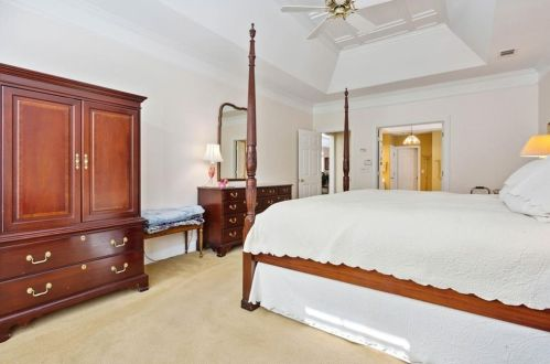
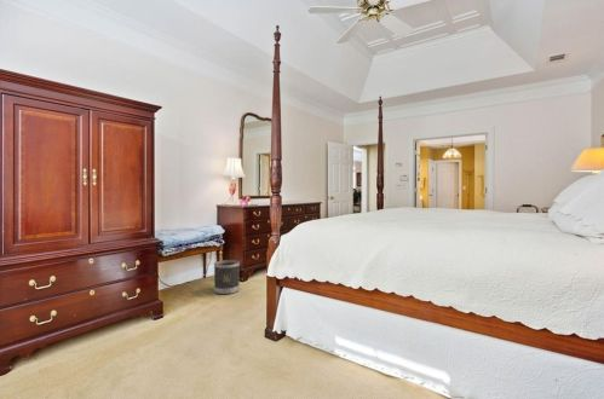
+ wastebasket [213,259,241,295]
